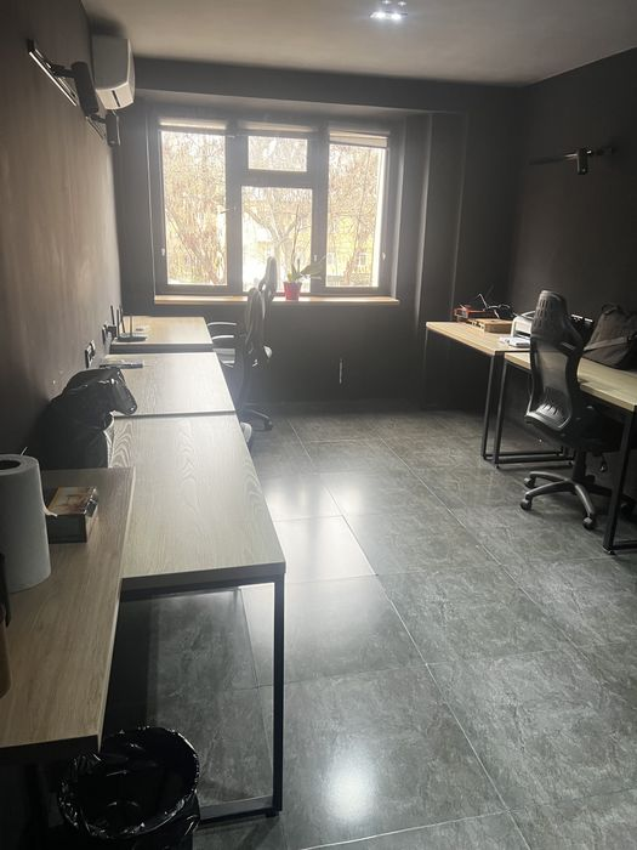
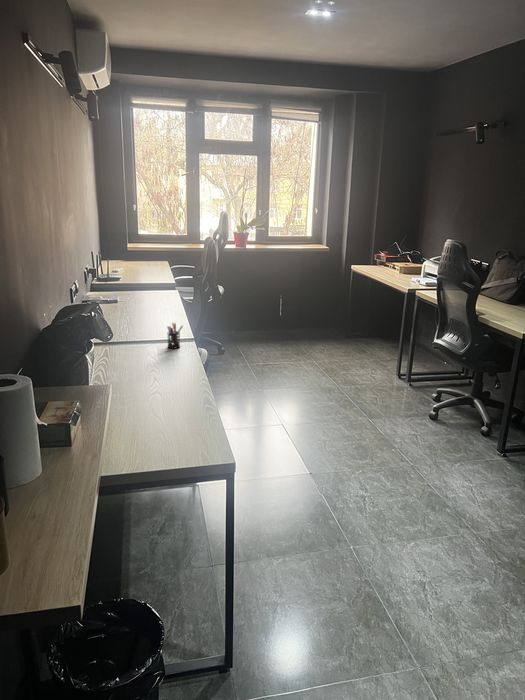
+ pen holder [166,322,184,350]
